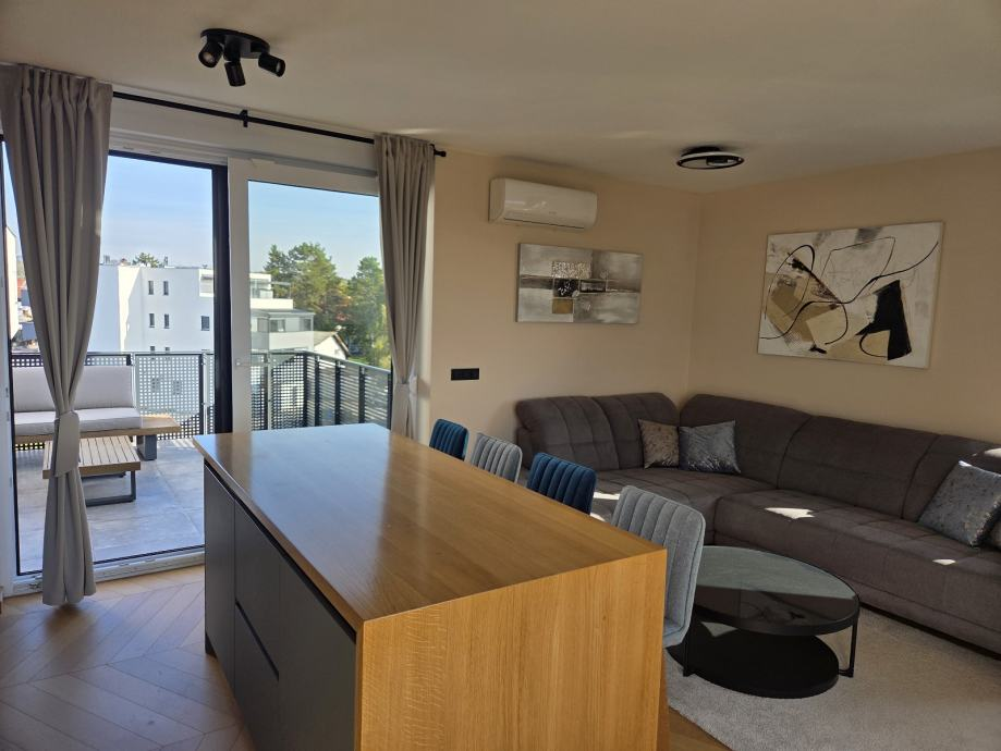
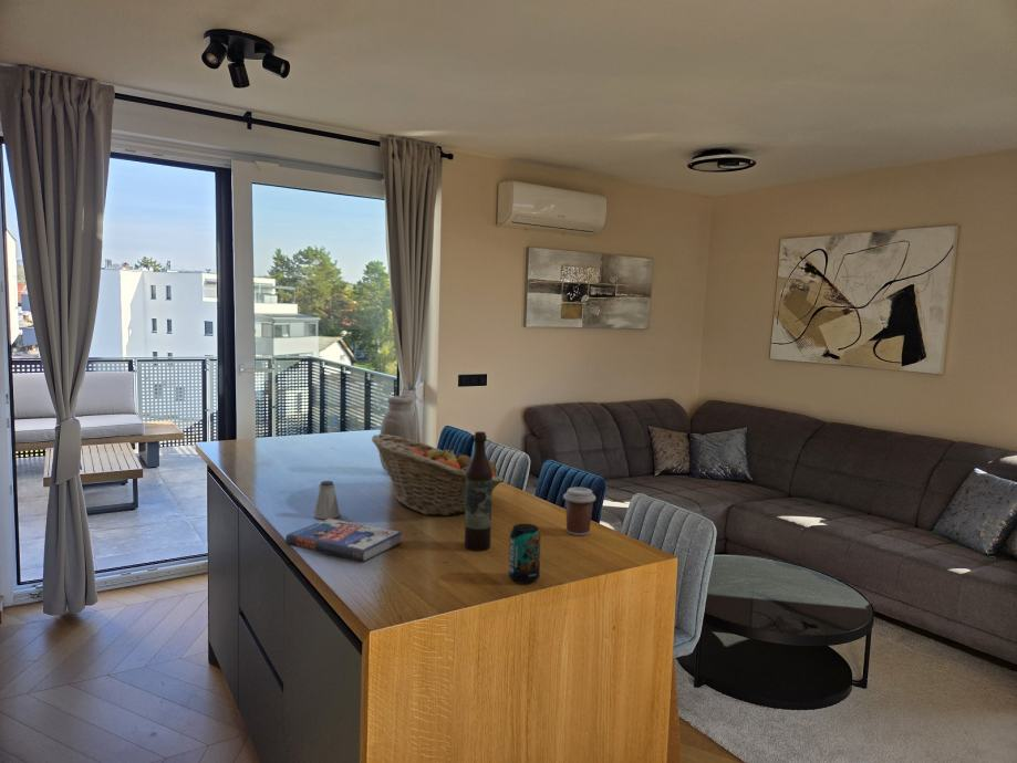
+ saltshaker [313,480,341,520]
+ beverage can [508,523,542,585]
+ coffee cup [562,487,596,536]
+ vase [378,395,418,472]
+ fruit basket [371,432,505,516]
+ book [284,519,404,563]
+ wine bottle [464,430,494,552]
